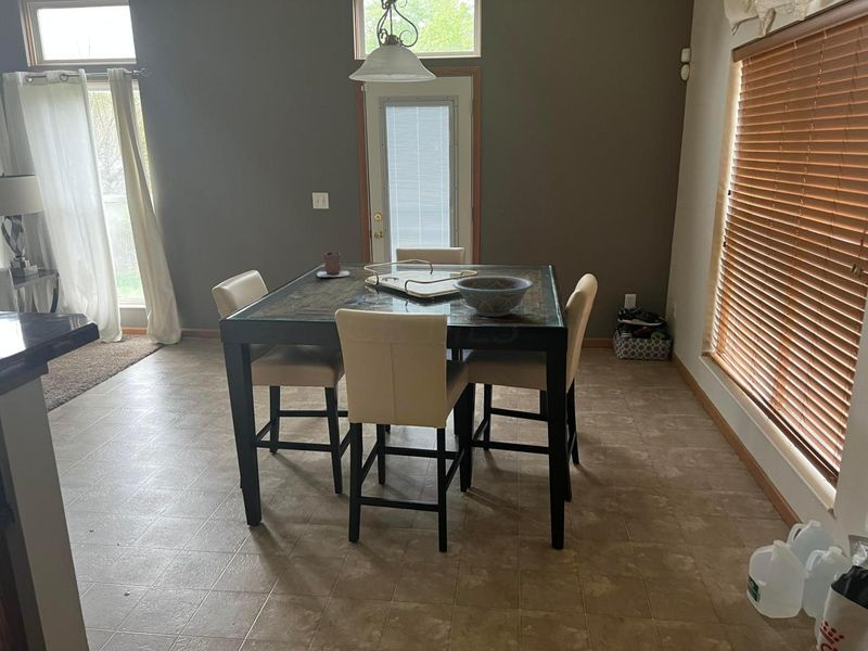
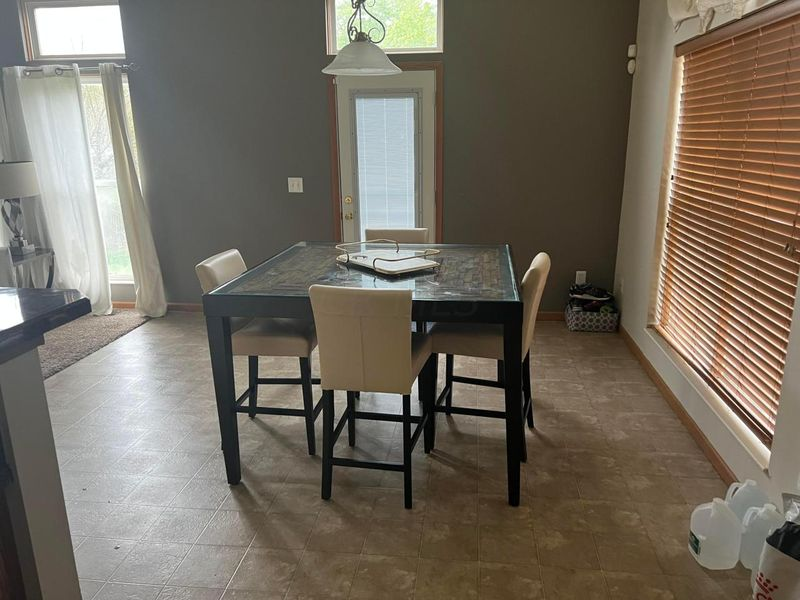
- decorative bowl [452,276,535,318]
- vase [316,251,350,278]
